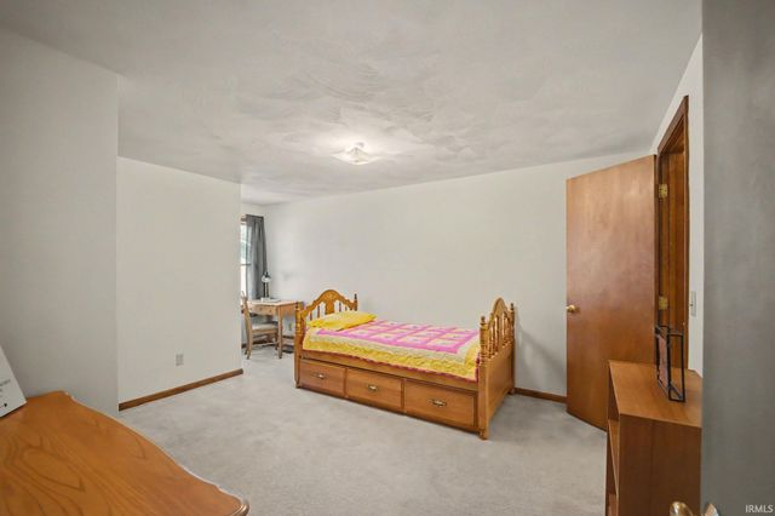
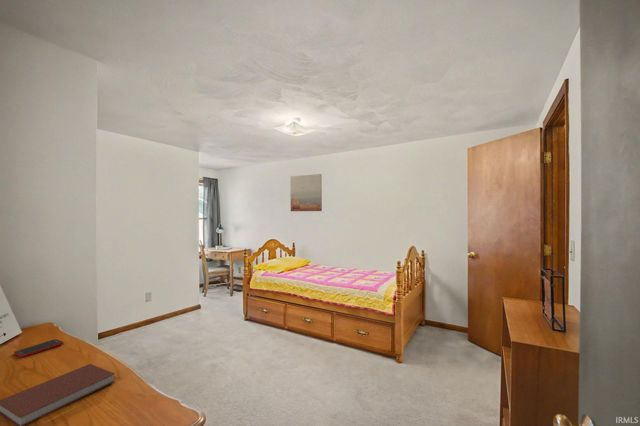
+ book [0,363,116,426]
+ wall art [289,173,323,212]
+ cell phone [13,338,64,358]
